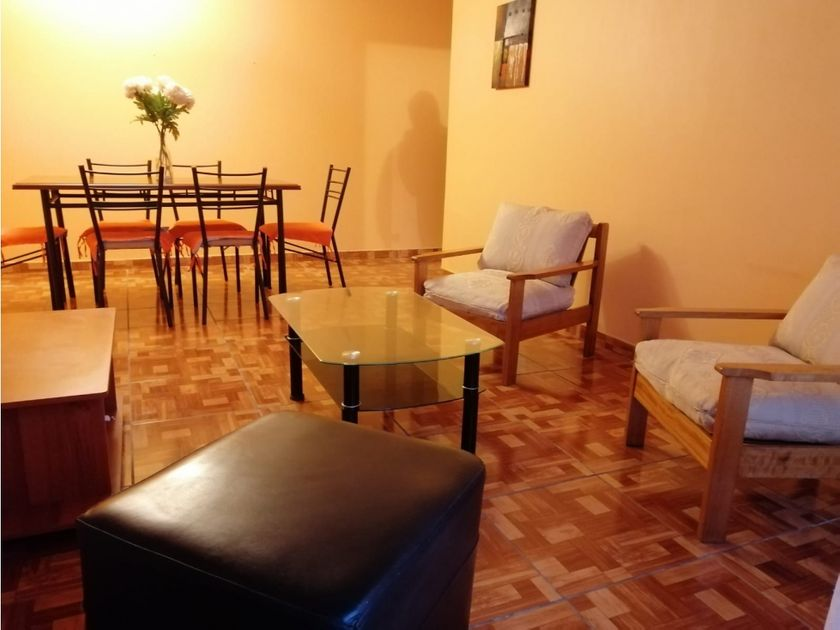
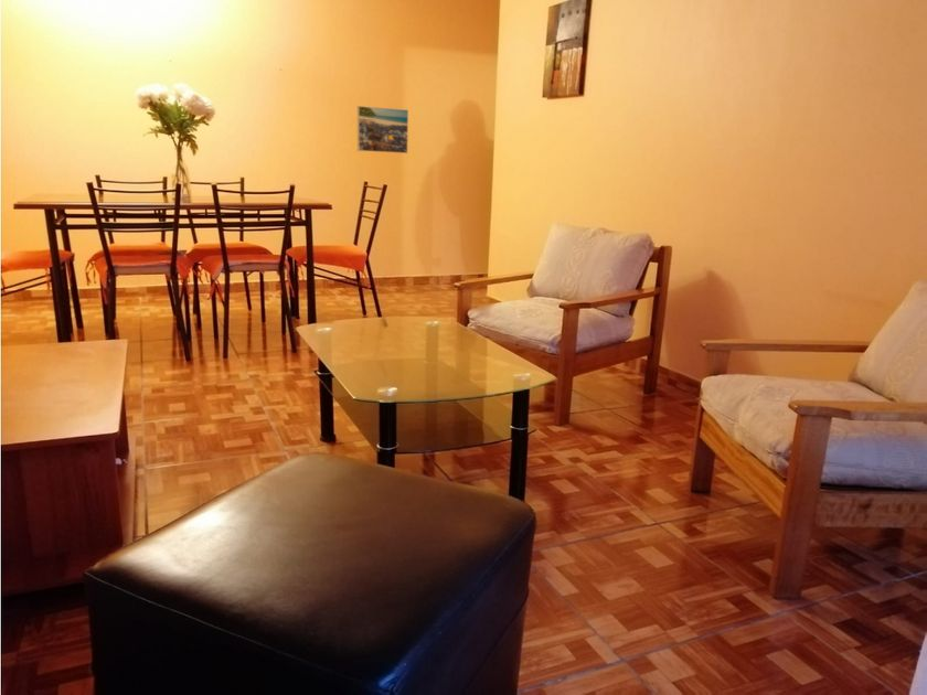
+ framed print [356,105,409,154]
